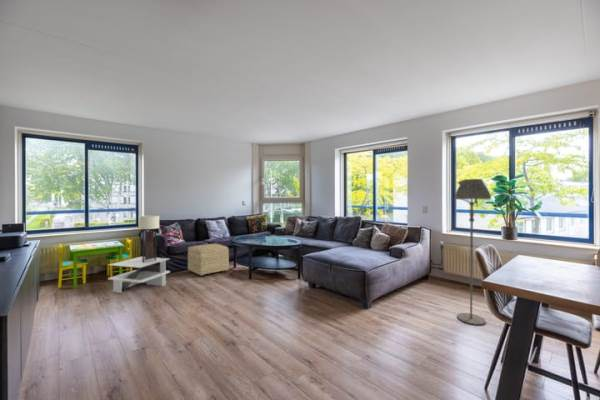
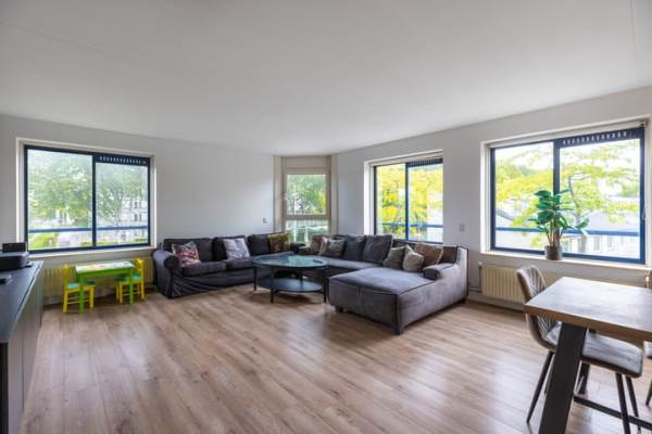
- side table [107,256,171,294]
- floor lamp [453,178,492,326]
- ottoman [187,243,230,277]
- wall sconce [138,214,160,263]
